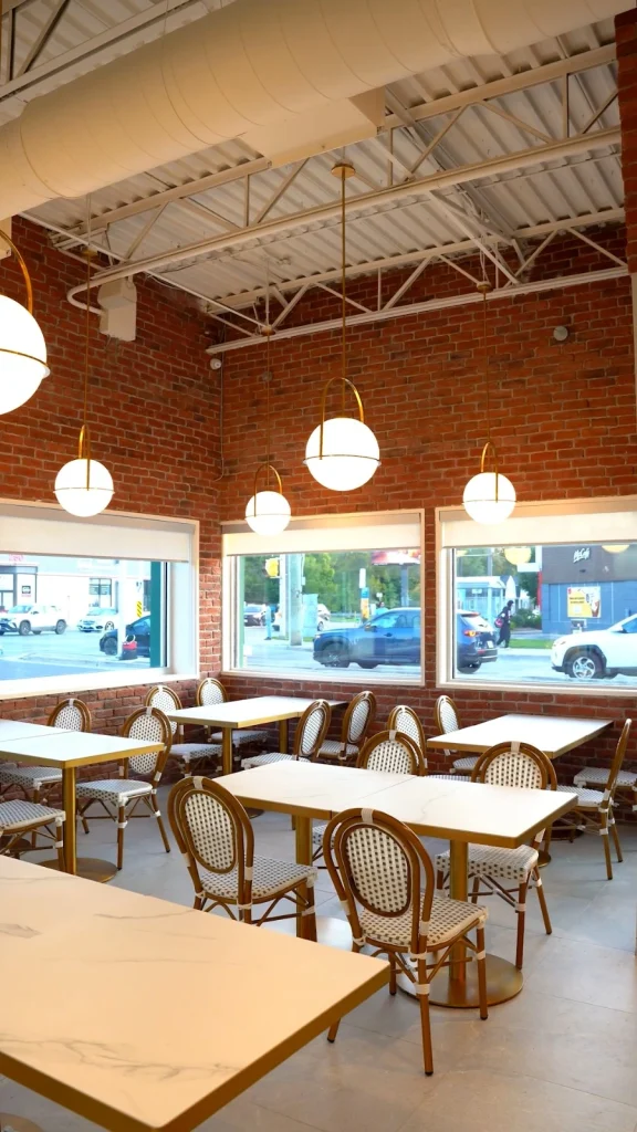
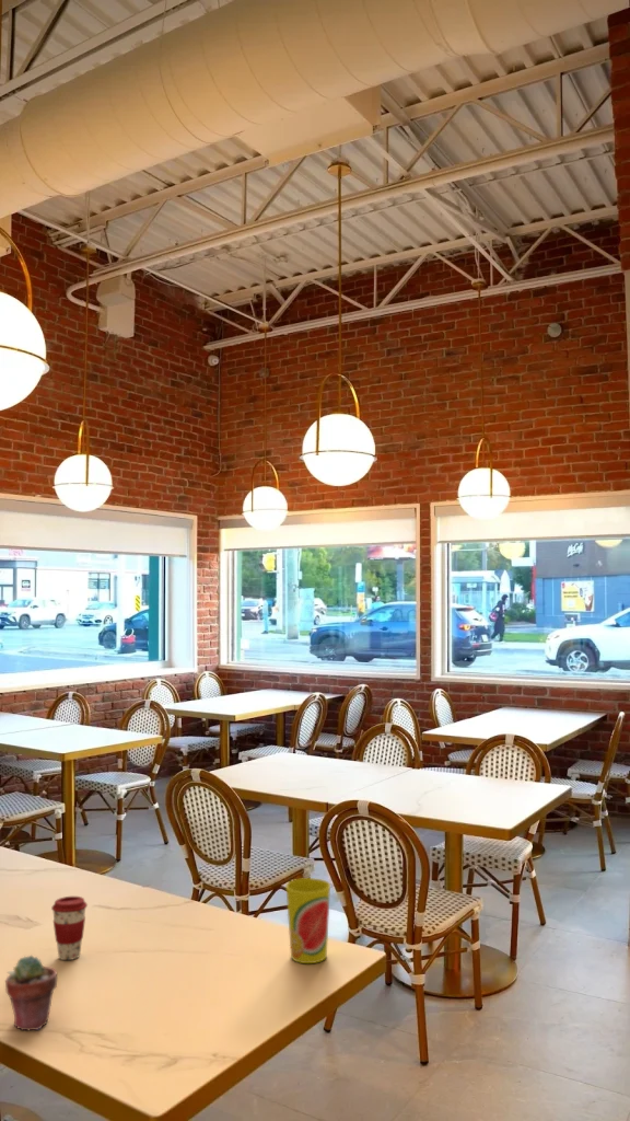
+ potted succulent [4,955,58,1031]
+ cup [284,877,331,964]
+ coffee cup [50,895,89,961]
